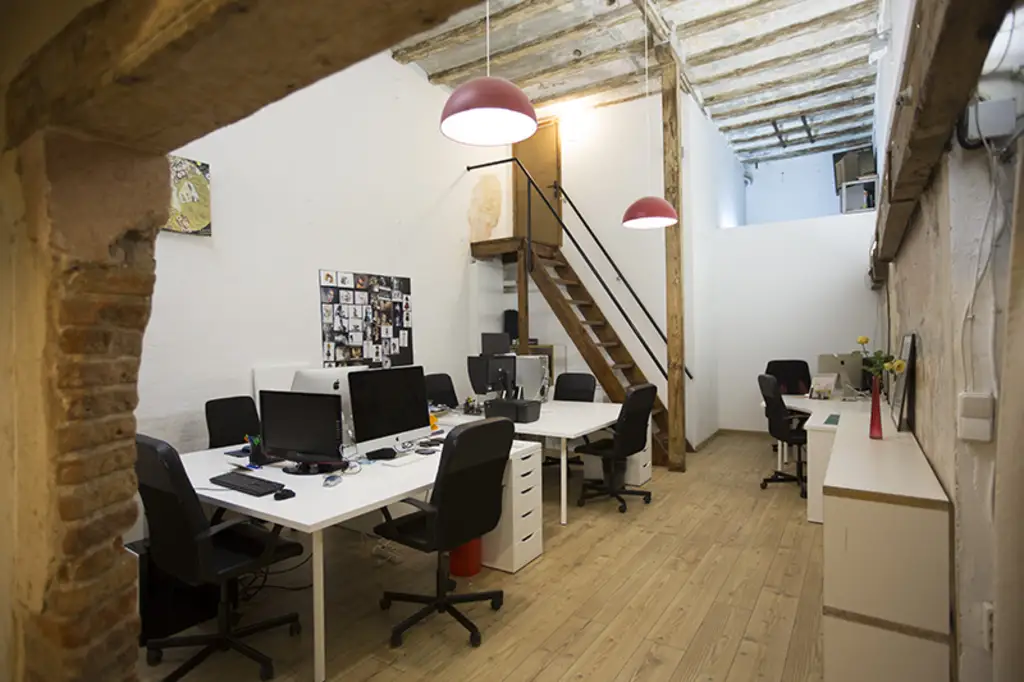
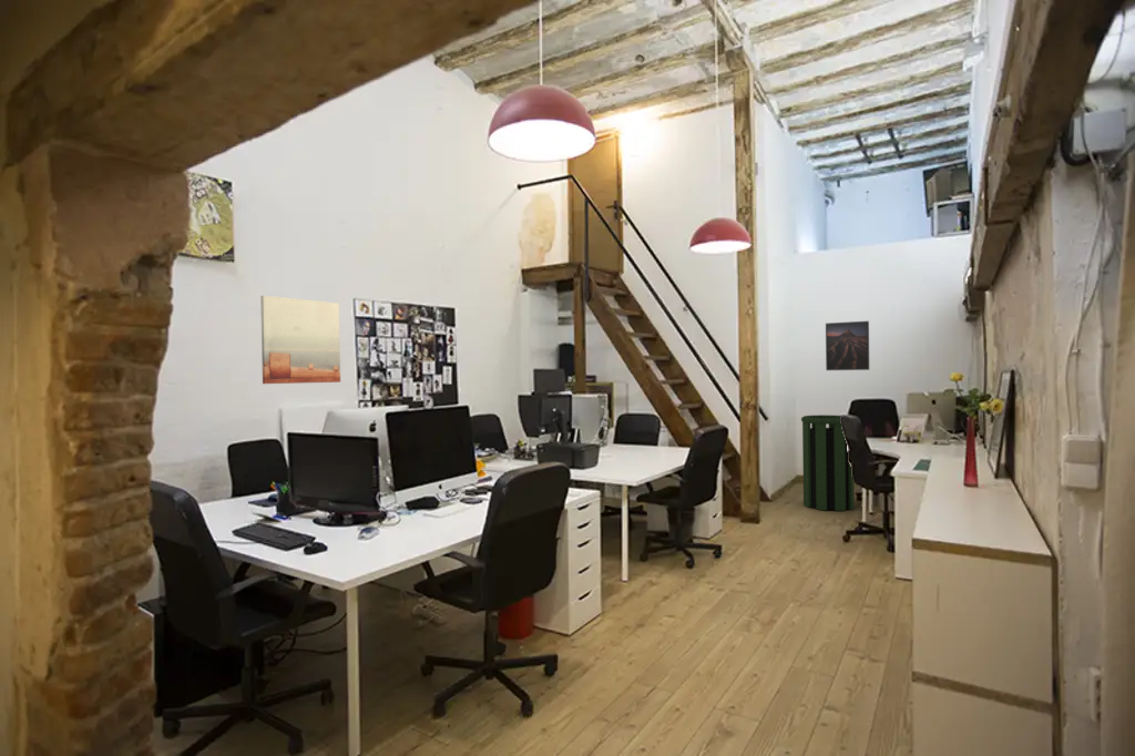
+ trash can [800,413,856,512]
+ wall art [259,295,341,385]
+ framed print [825,320,870,371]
